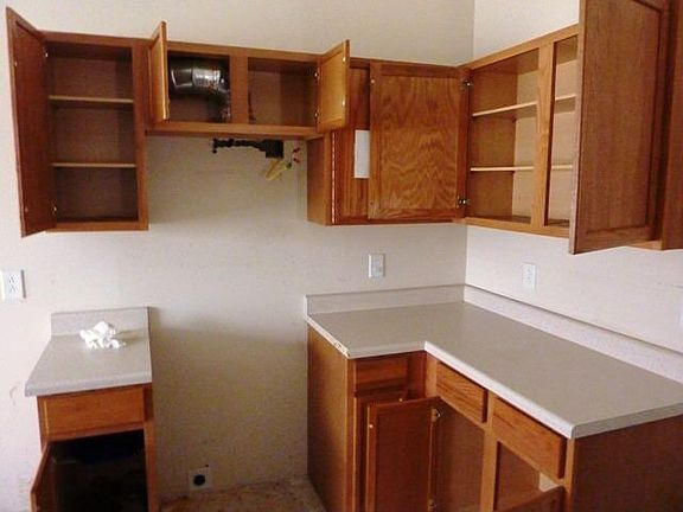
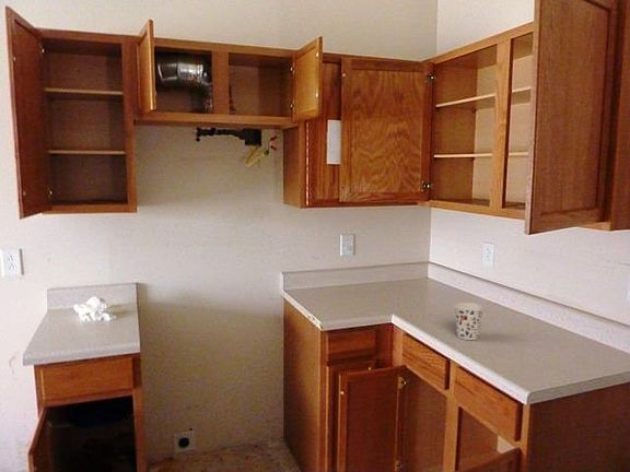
+ cup [453,302,485,341]
